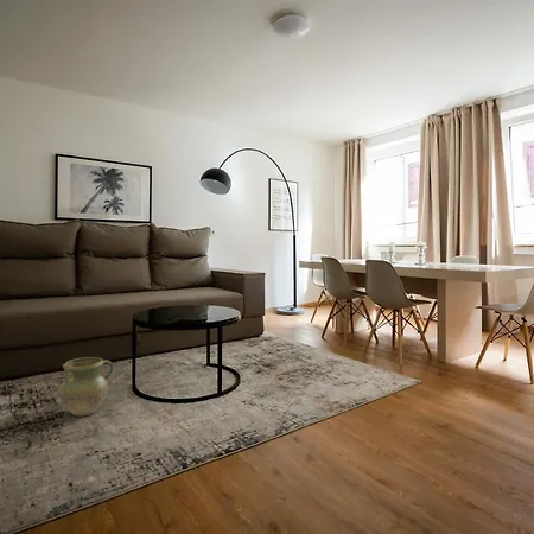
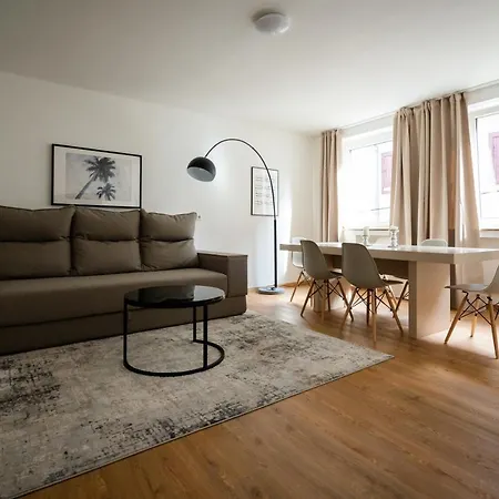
- ceramic jug [58,356,114,418]
